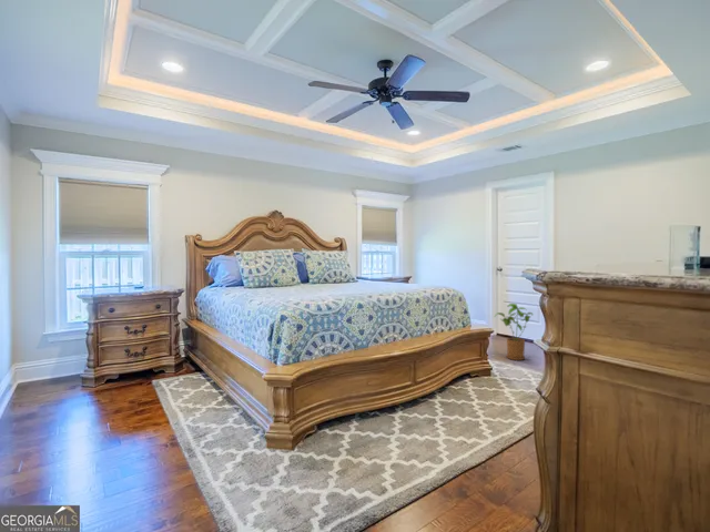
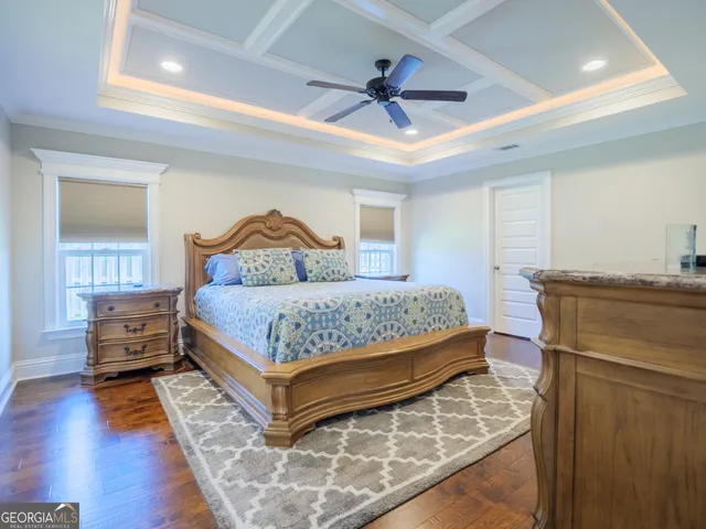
- house plant [493,303,535,361]
